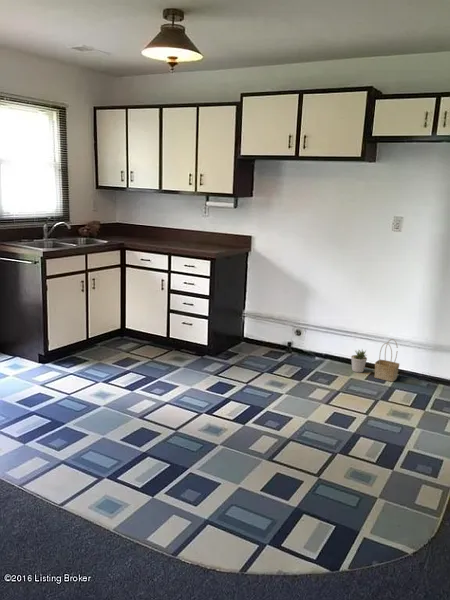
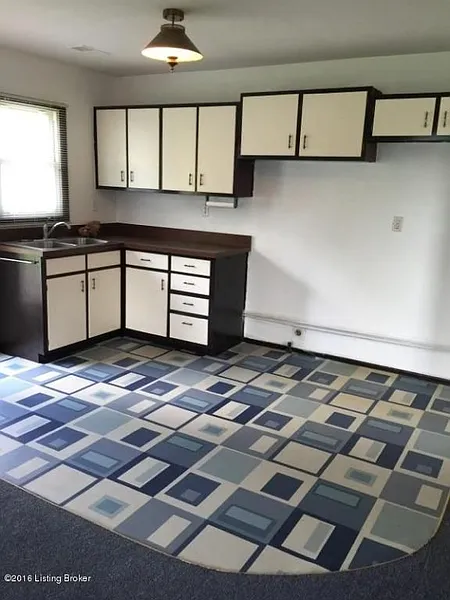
- potted plant [350,349,368,373]
- basket [374,338,400,383]
